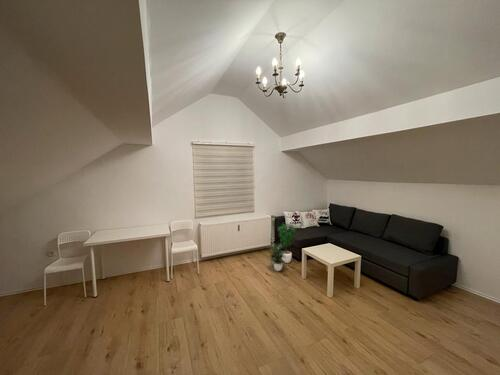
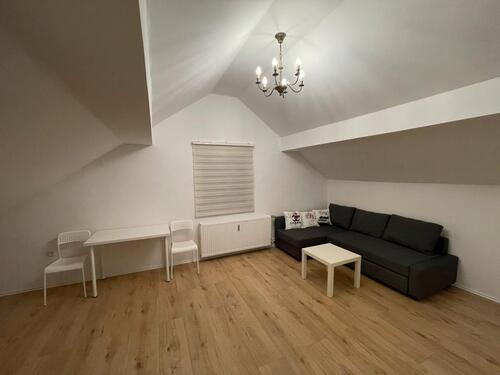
- potted plant [267,220,296,272]
